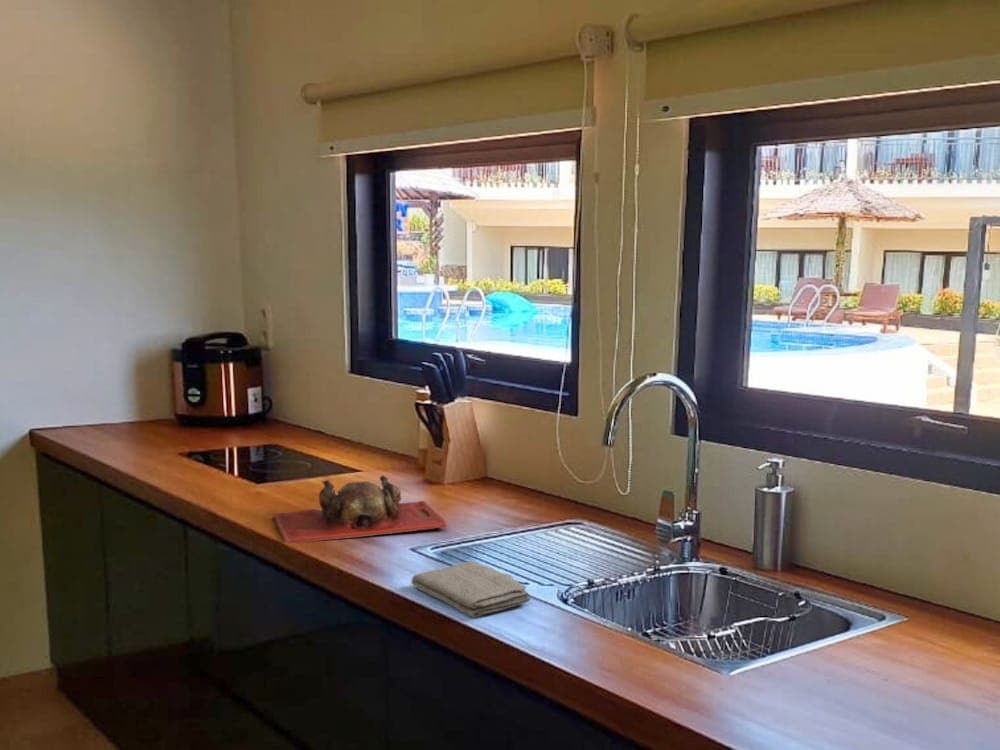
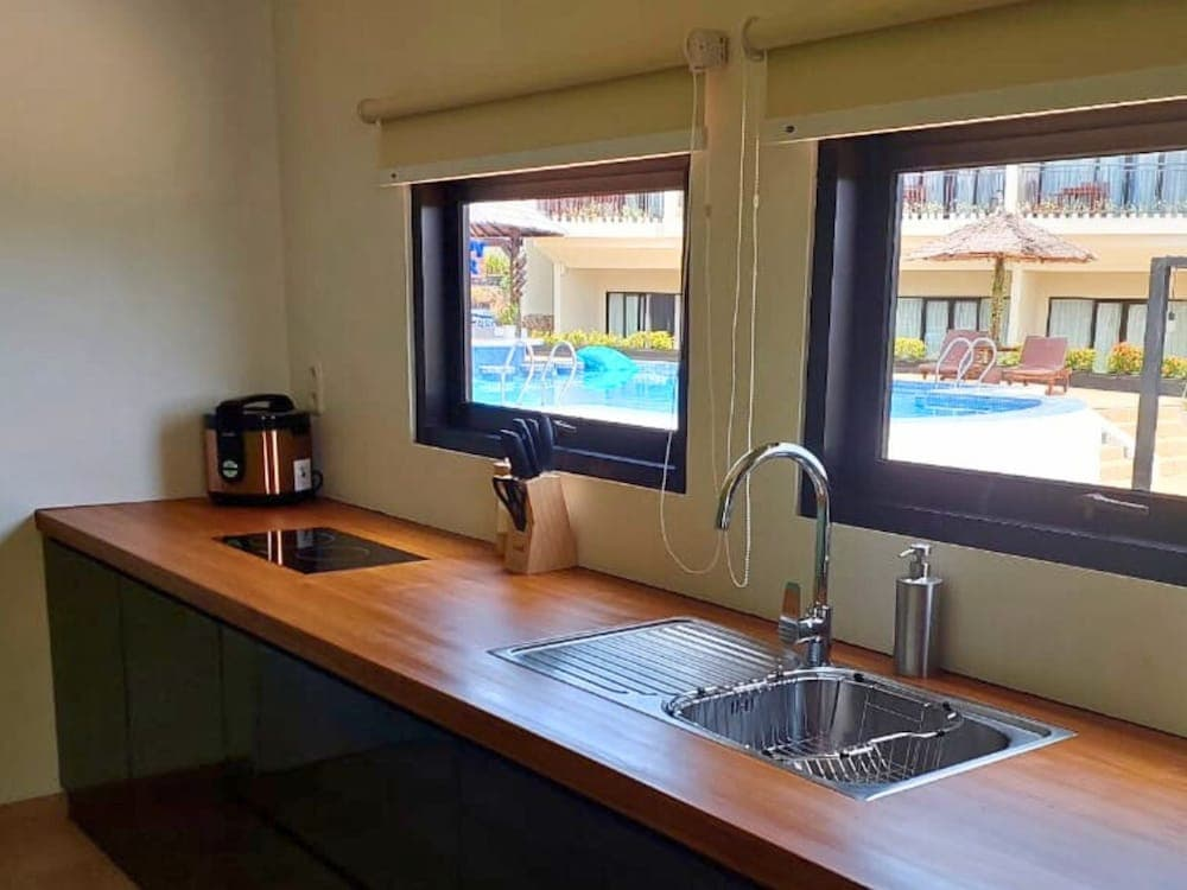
- washcloth [410,560,532,619]
- cutting board [273,474,450,544]
